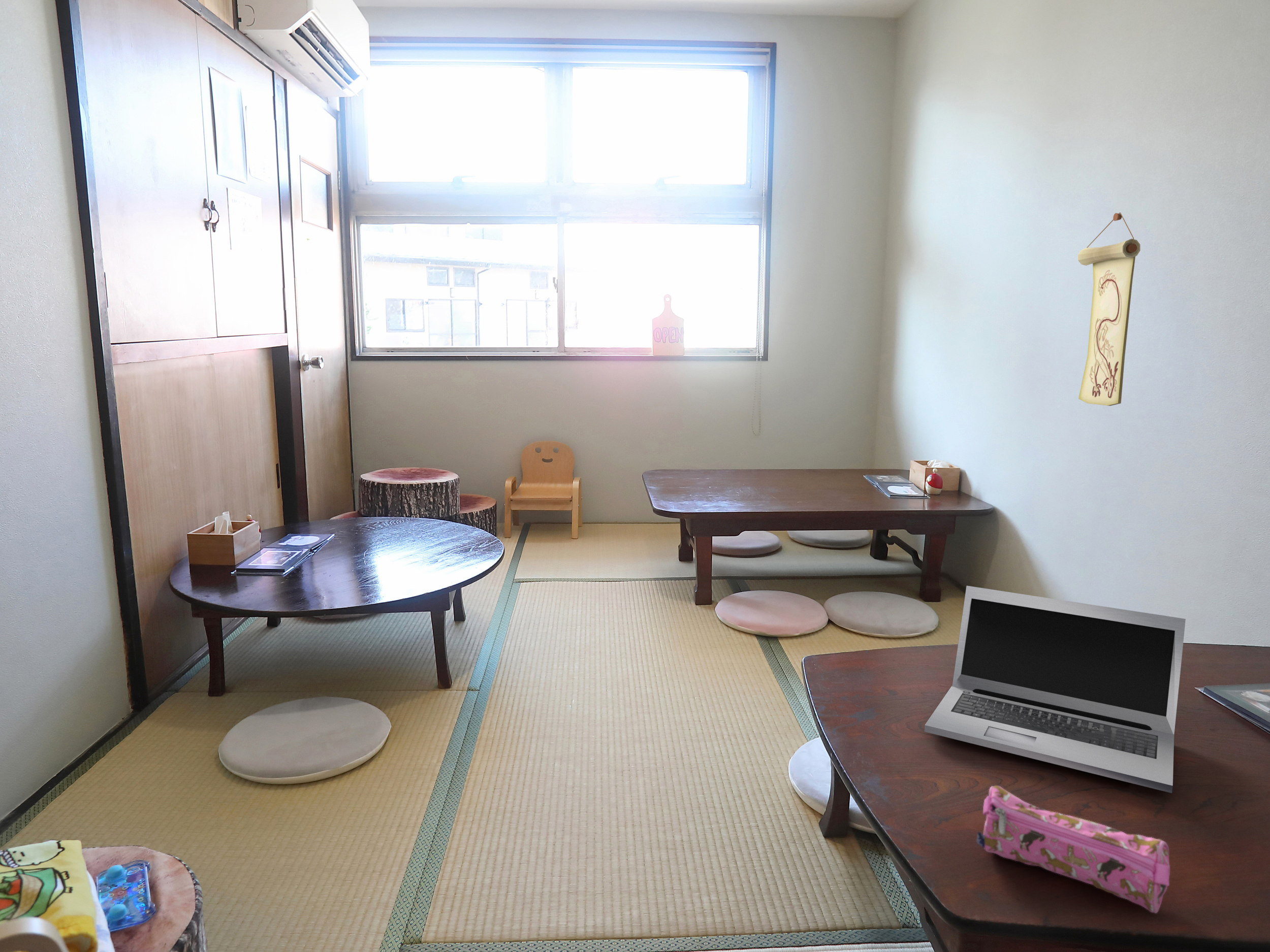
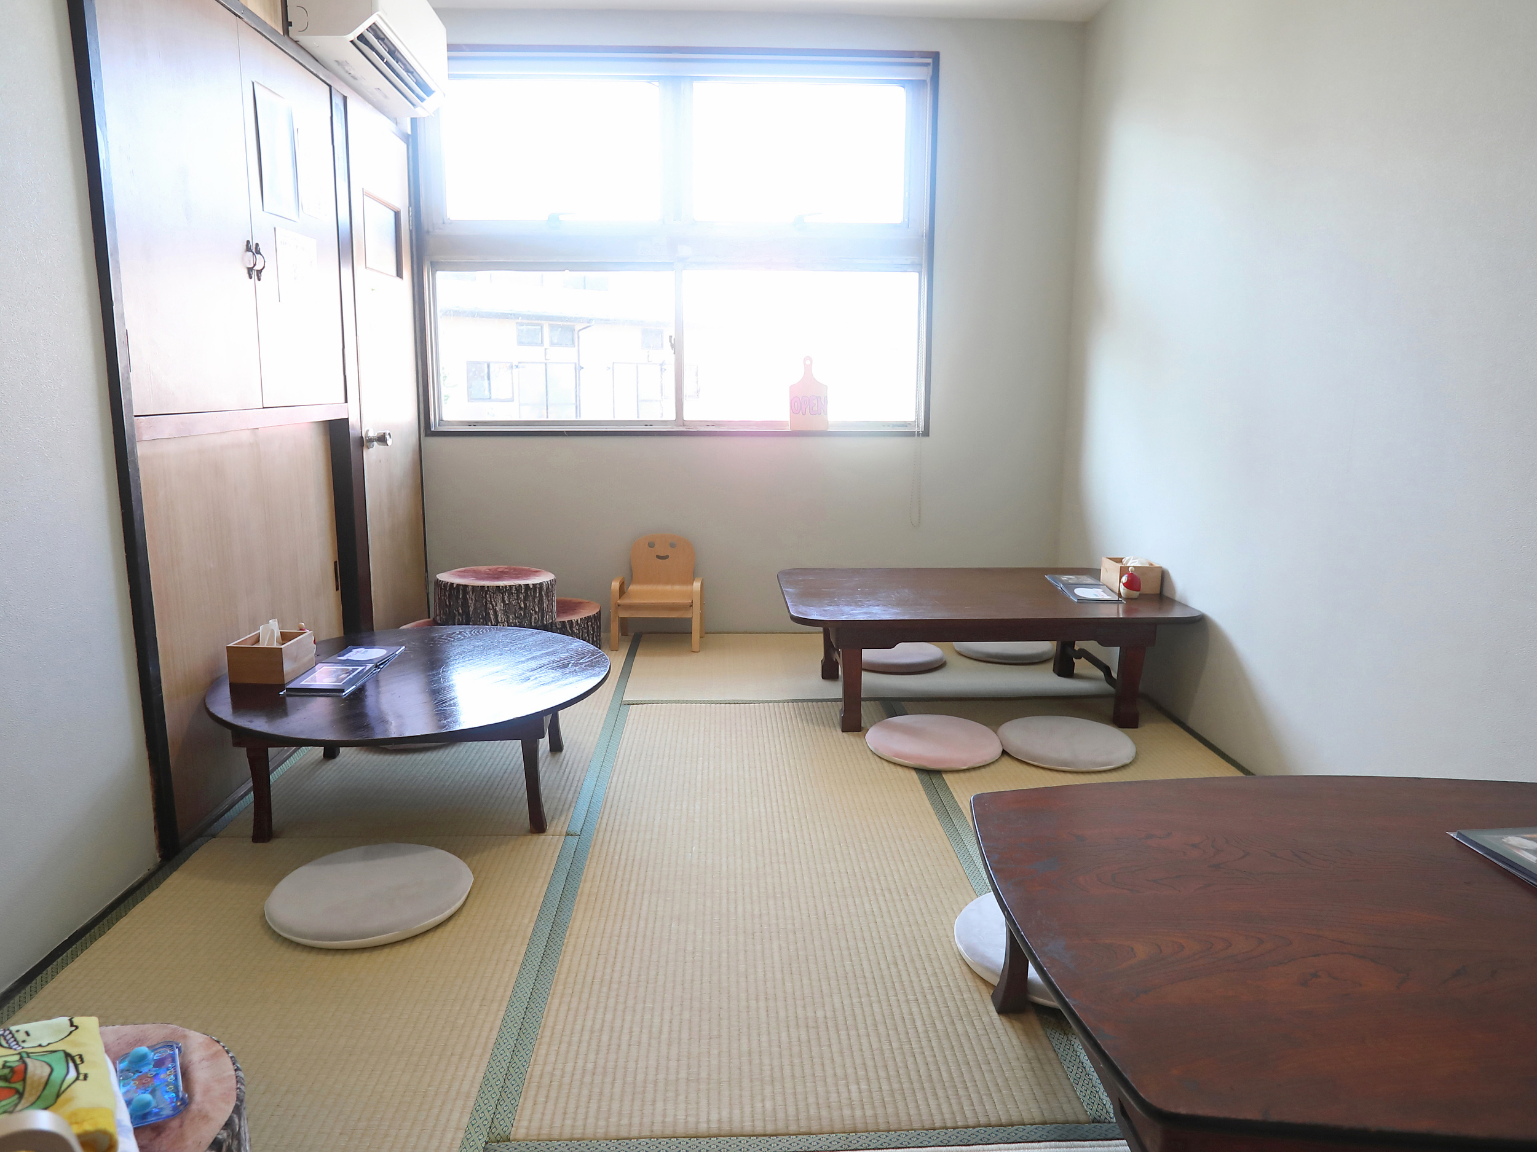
- pencil case [976,785,1170,914]
- wall scroll [1077,212,1141,406]
- laptop [924,585,1186,794]
